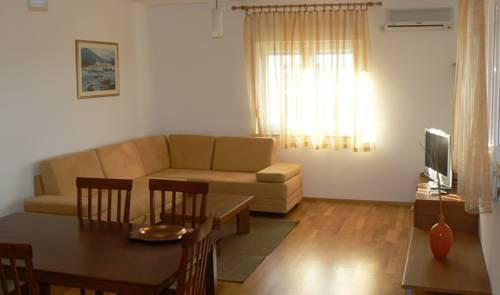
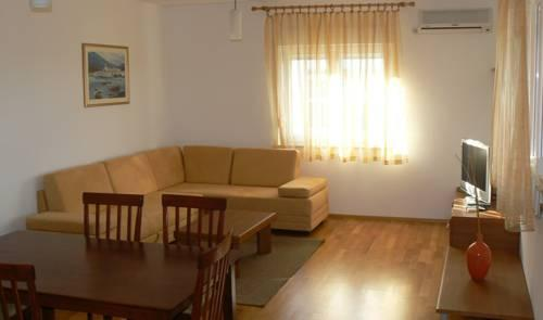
- decorative bowl [128,224,193,243]
